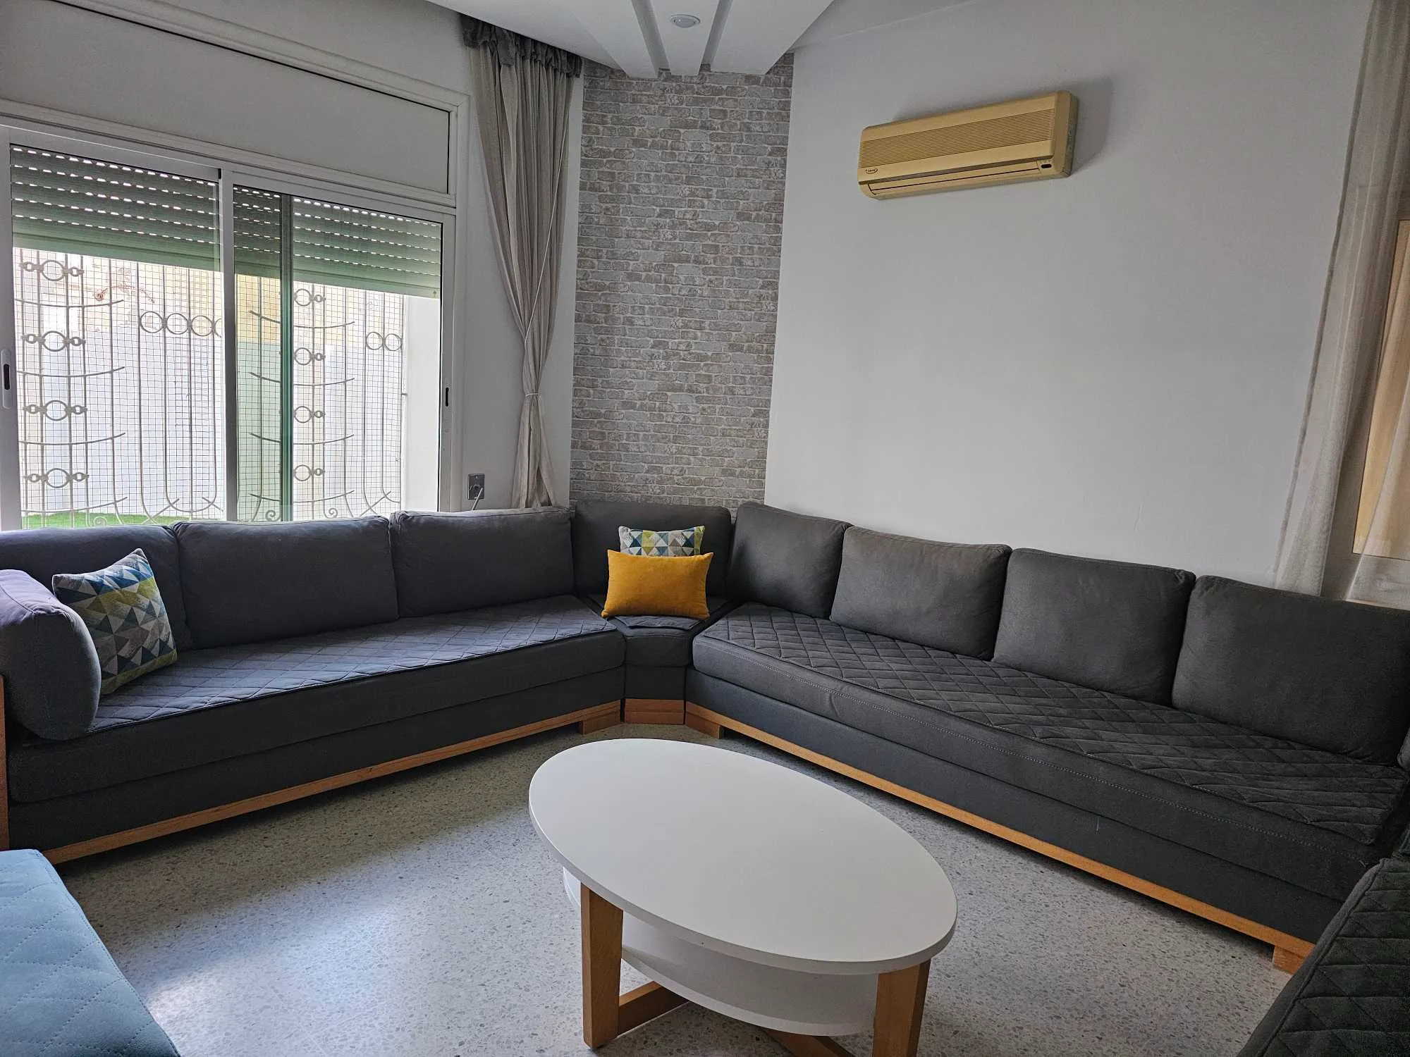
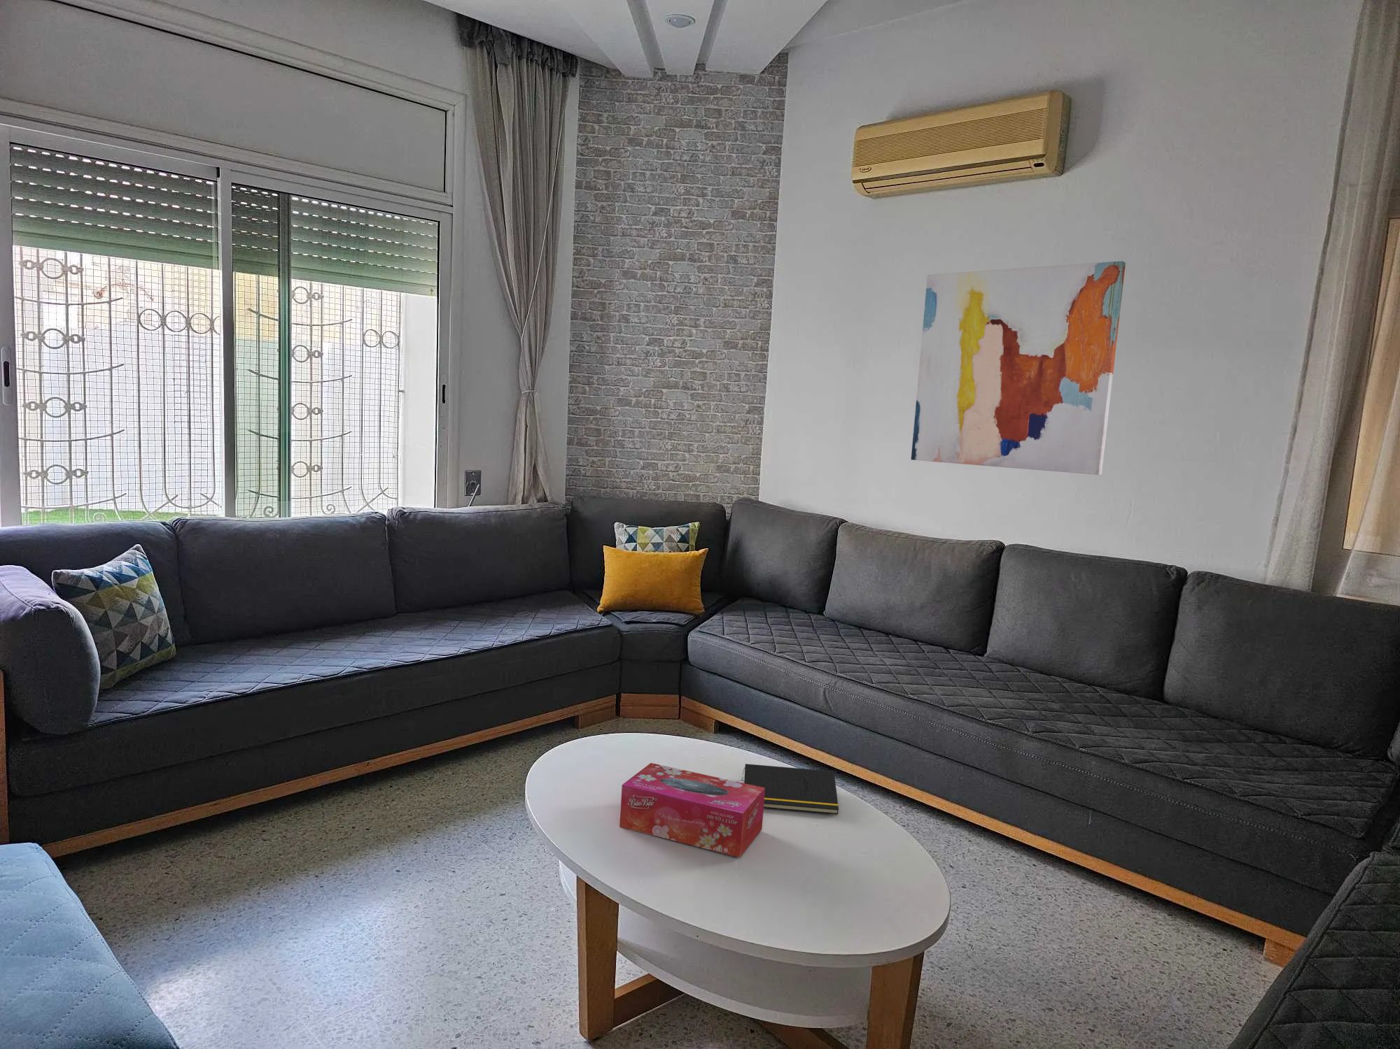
+ wall art [911,260,1127,476]
+ notepad [741,763,839,814]
+ tissue box [618,763,765,858]
